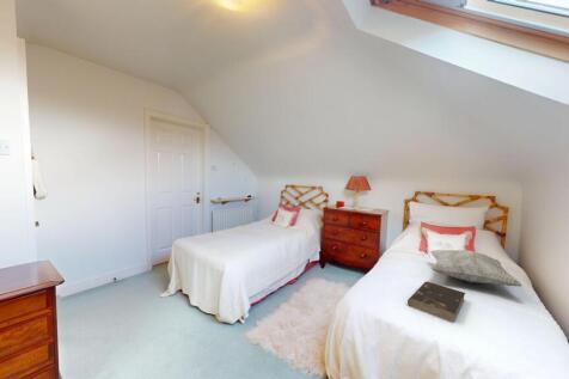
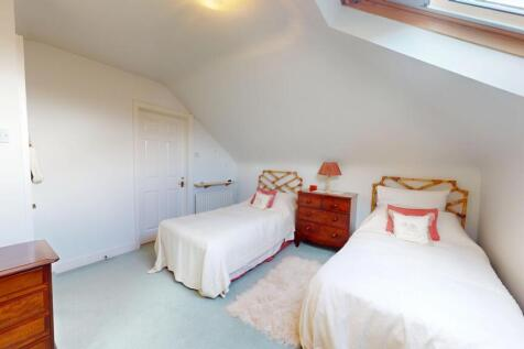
- decorative pillow [429,249,524,288]
- book [406,281,466,323]
